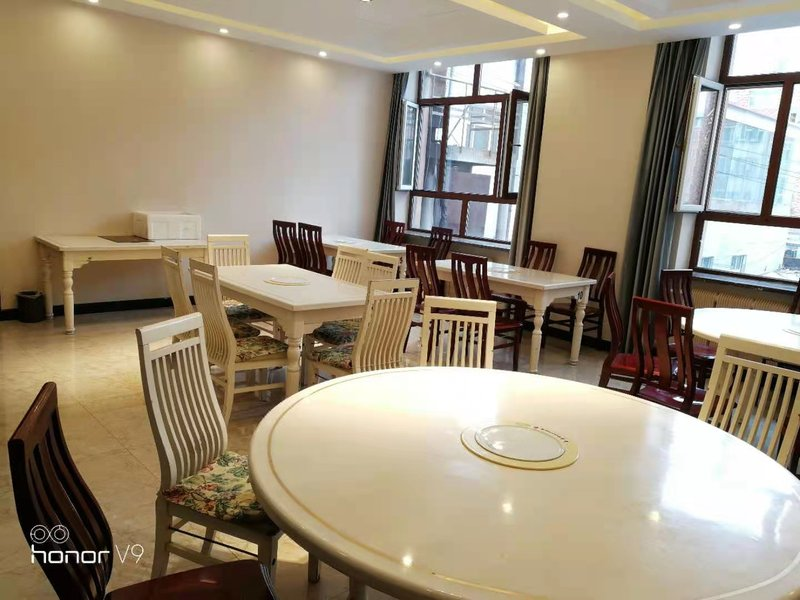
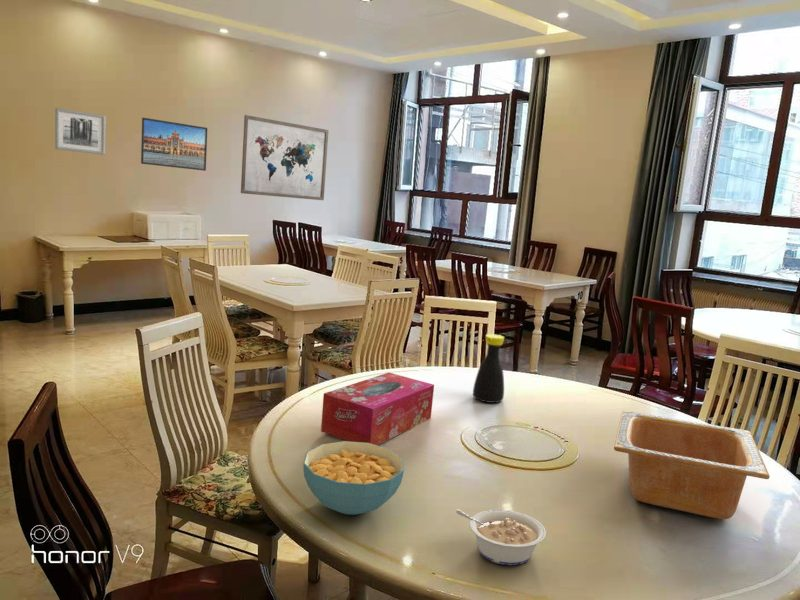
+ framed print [140,117,208,172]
+ legume [455,508,547,566]
+ wall art [54,107,107,156]
+ bottle [472,333,505,404]
+ cereal bowl [302,440,405,516]
+ wall art [240,114,329,201]
+ tissue box [320,372,435,446]
+ serving bowl [613,410,771,520]
